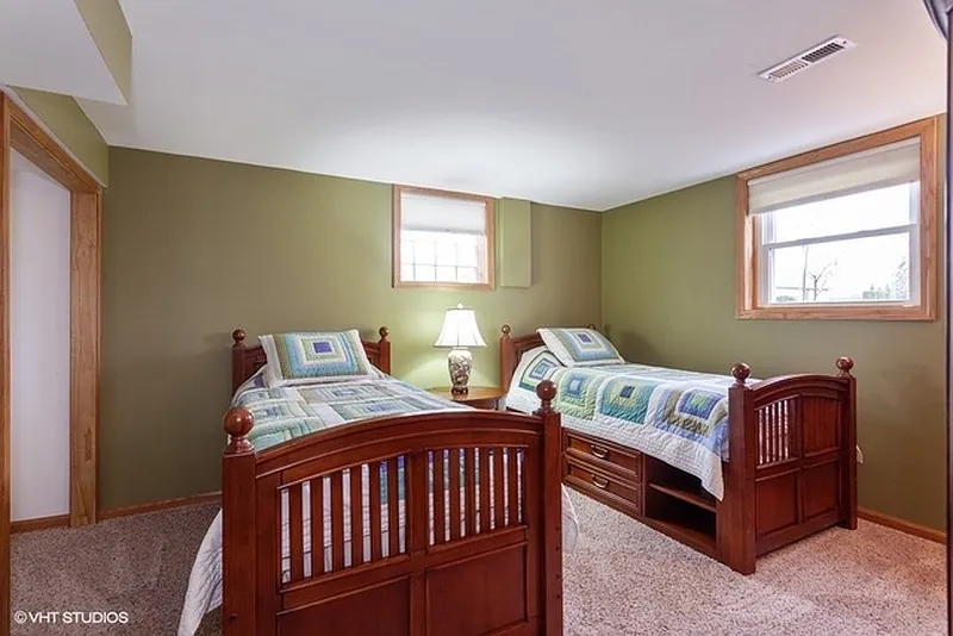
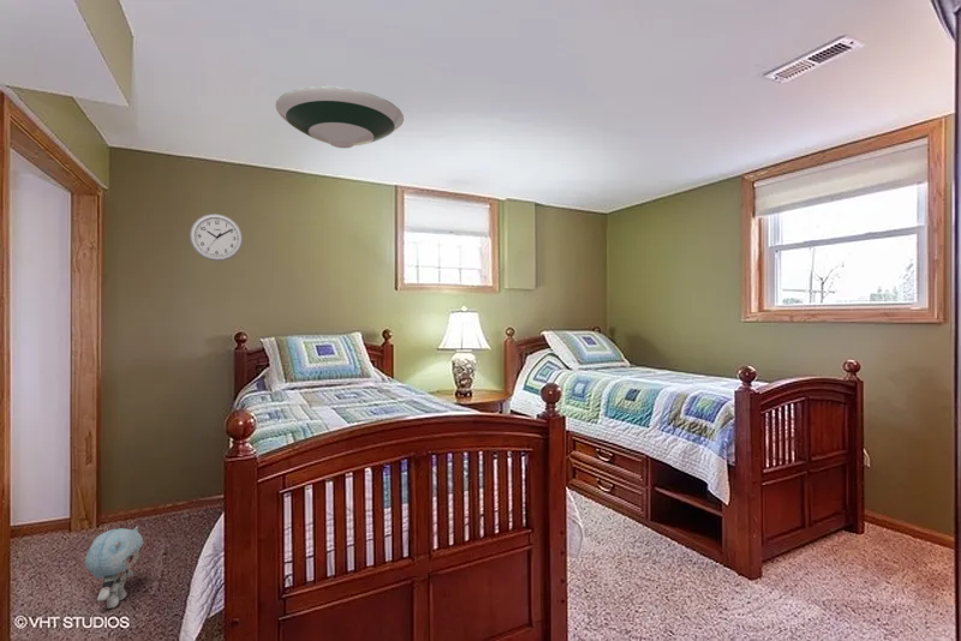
+ plush toy [84,525,144,610]
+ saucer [275,85,405,150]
+ wall clock [189,212,244,262]
